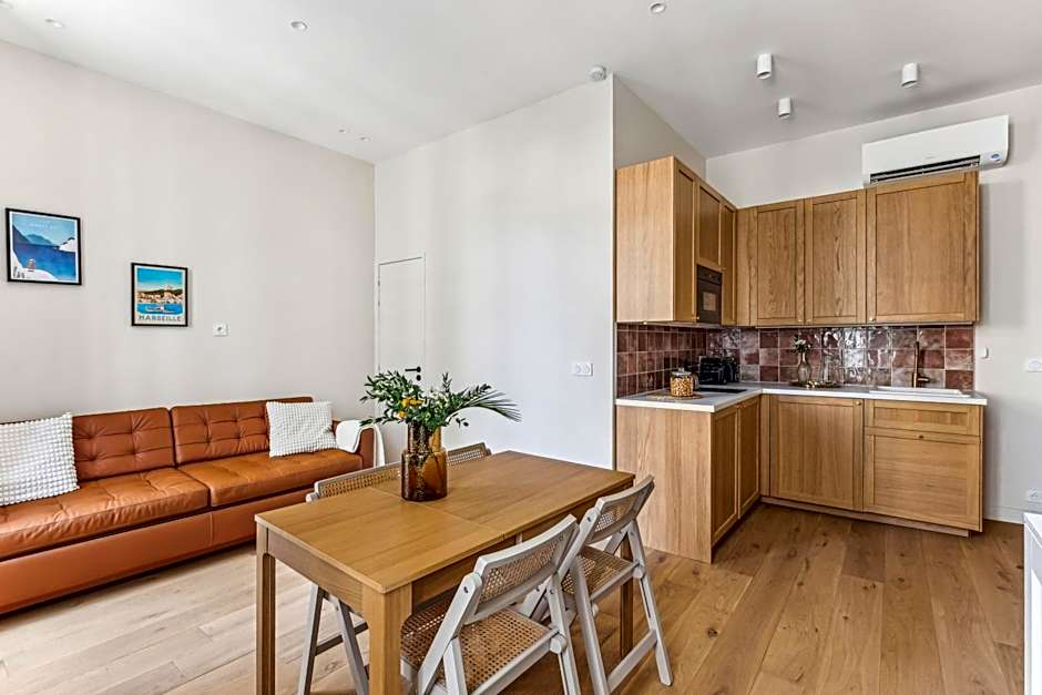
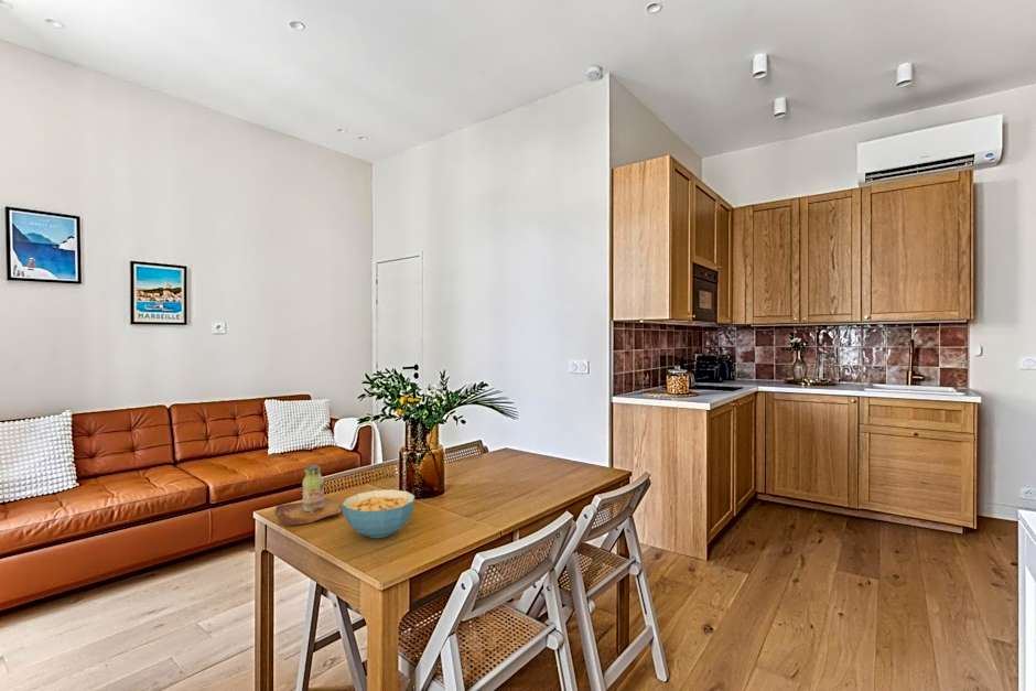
+ bottle [274,464,343,527]
+ cereal bowl [341,488,416,539]
